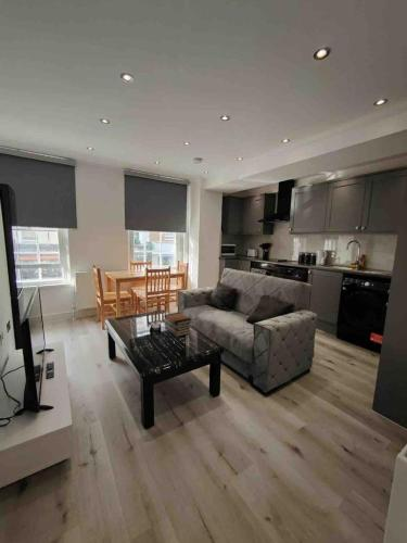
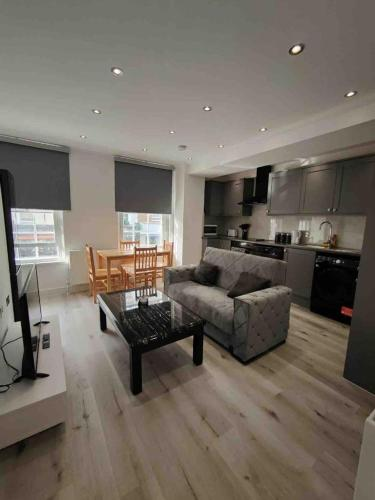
- book stack [163,312,193,338]
